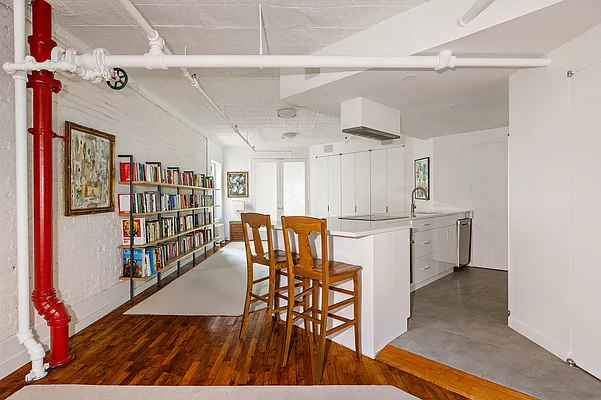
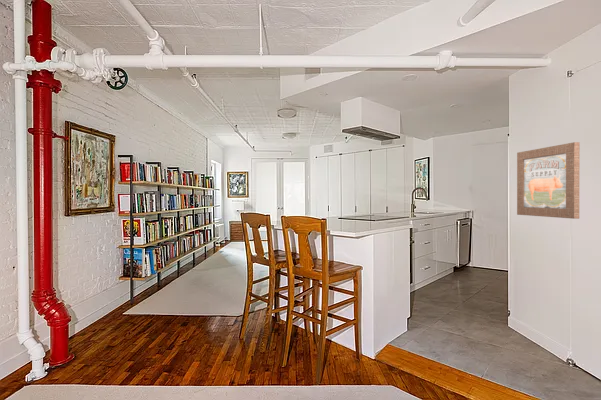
+ wall art [516,141,581,220]
